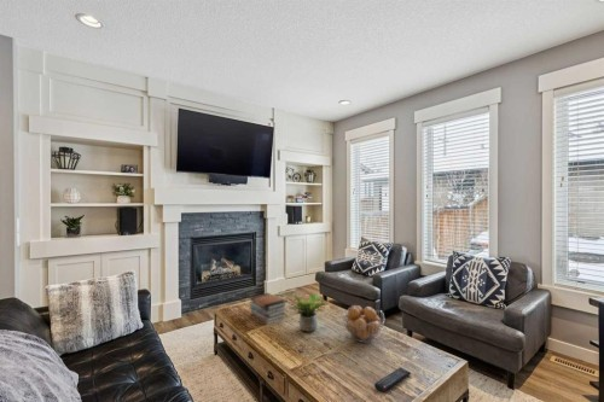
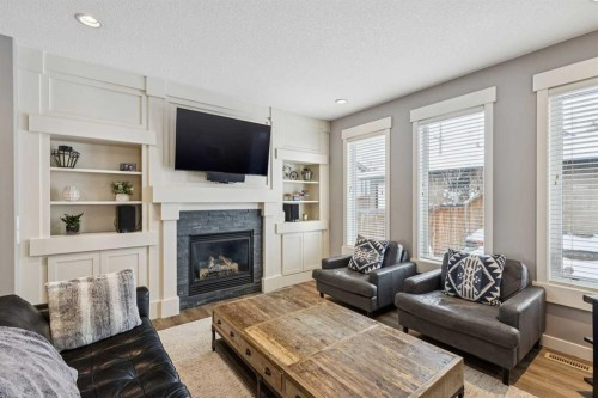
- remote control [373,367,412,394]
- potted plant [290,292,327,333]
- book stack [249,292,288,326]
- fruit basket [341,304,385,344]
